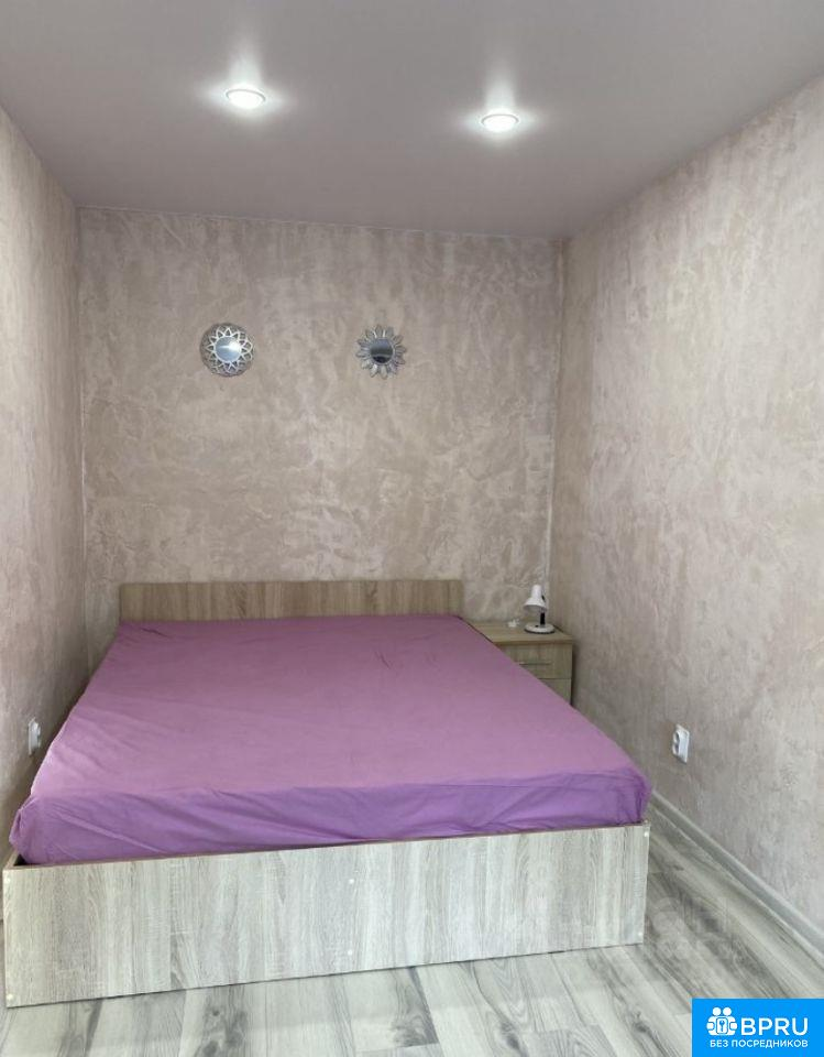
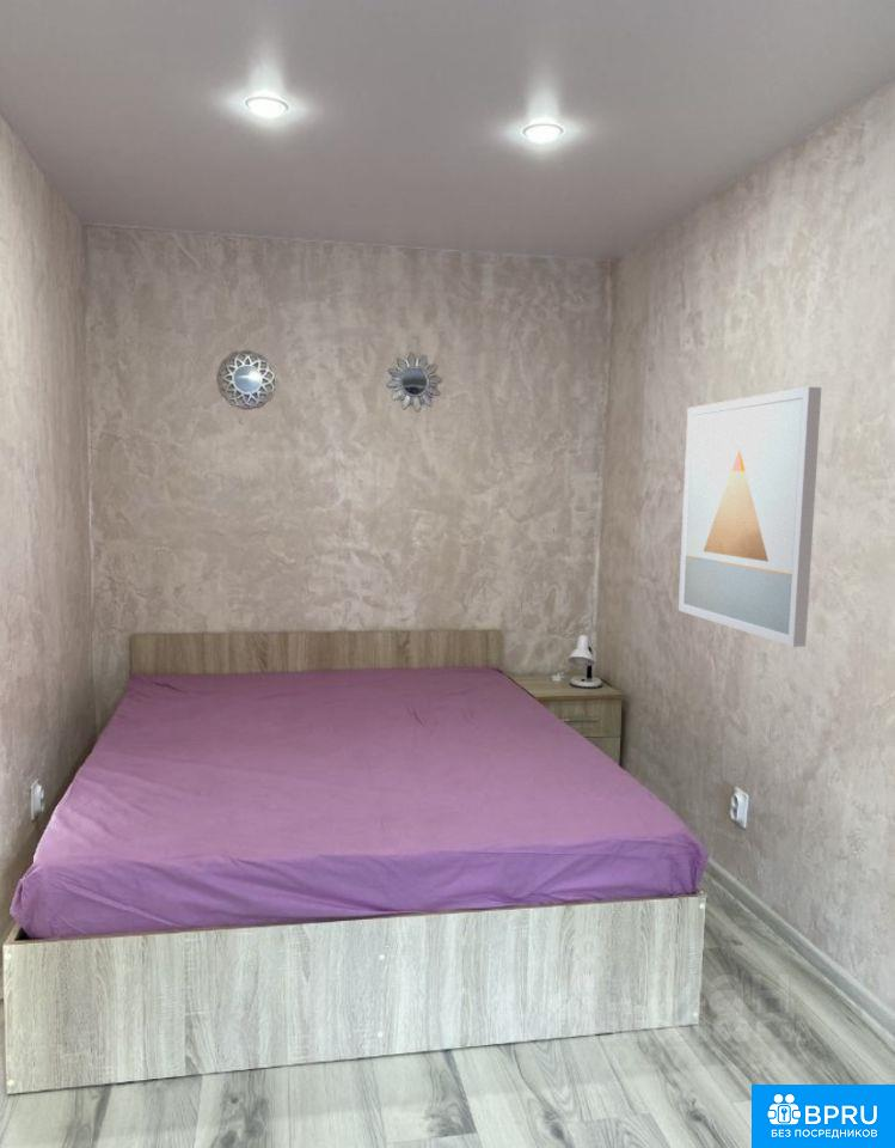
+ wall art [678,385,822,648]
